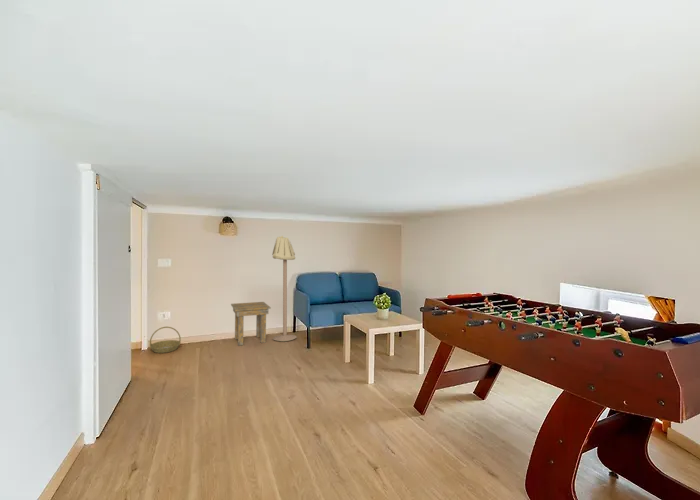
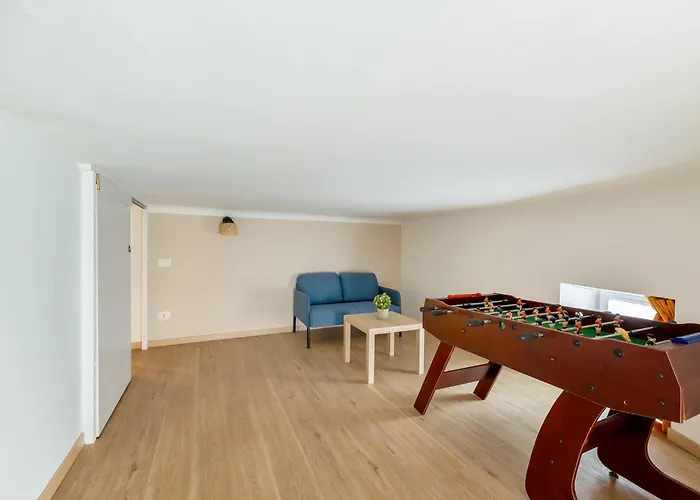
- side table [230,301,272,347]
- basket [149,326,182,354]
- floor lamp [271,235,298,342]
